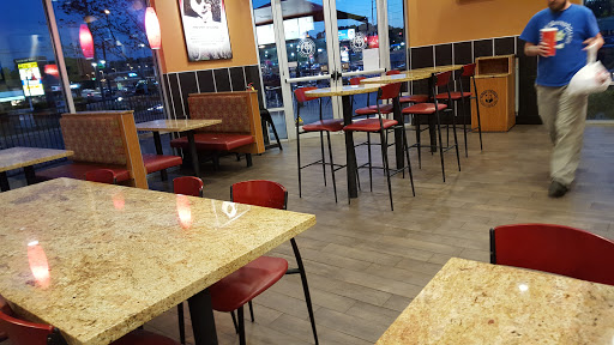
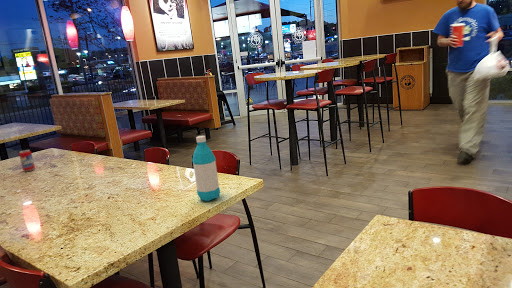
+ water bottle [191,135,221,202]
+ beverage can [18,149,36,172]
